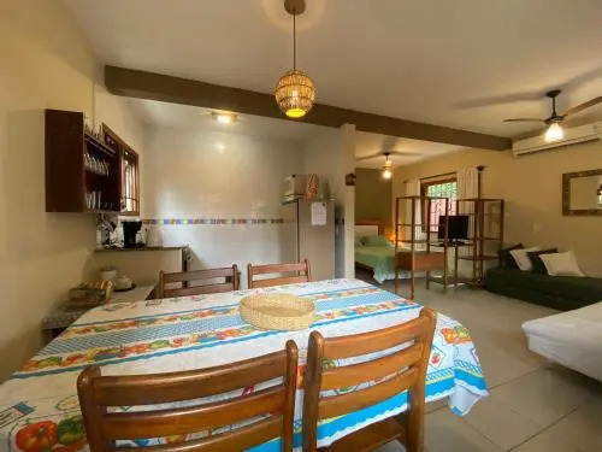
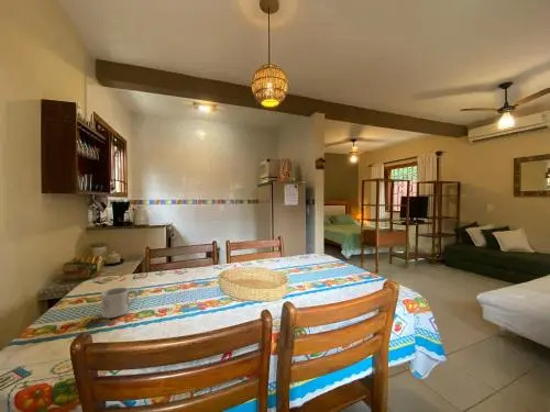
+ mug [100,287,140,319]
